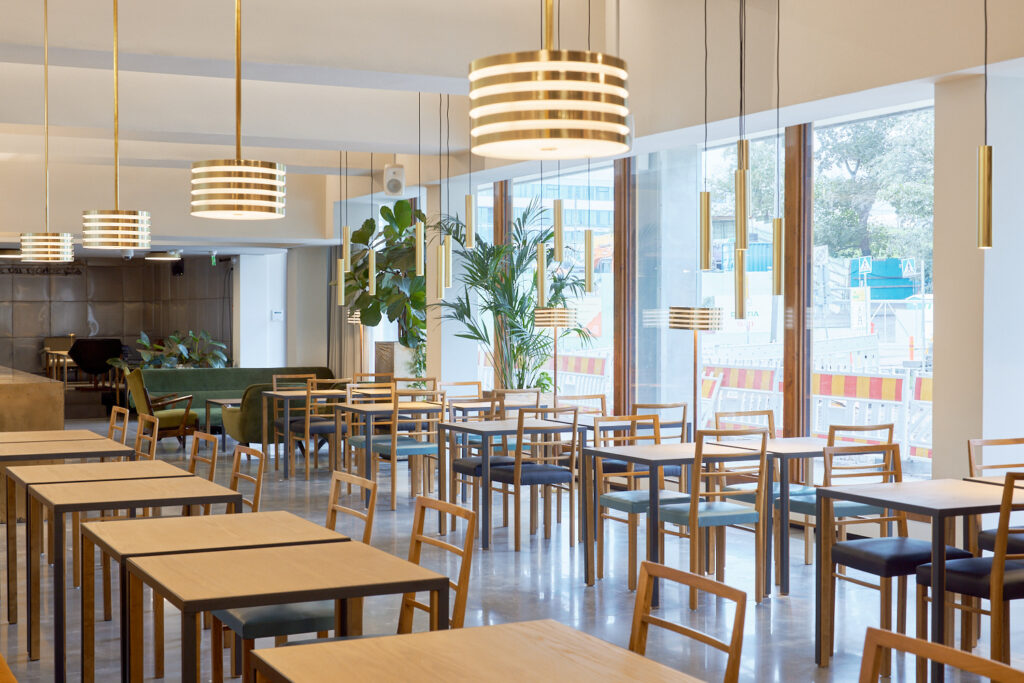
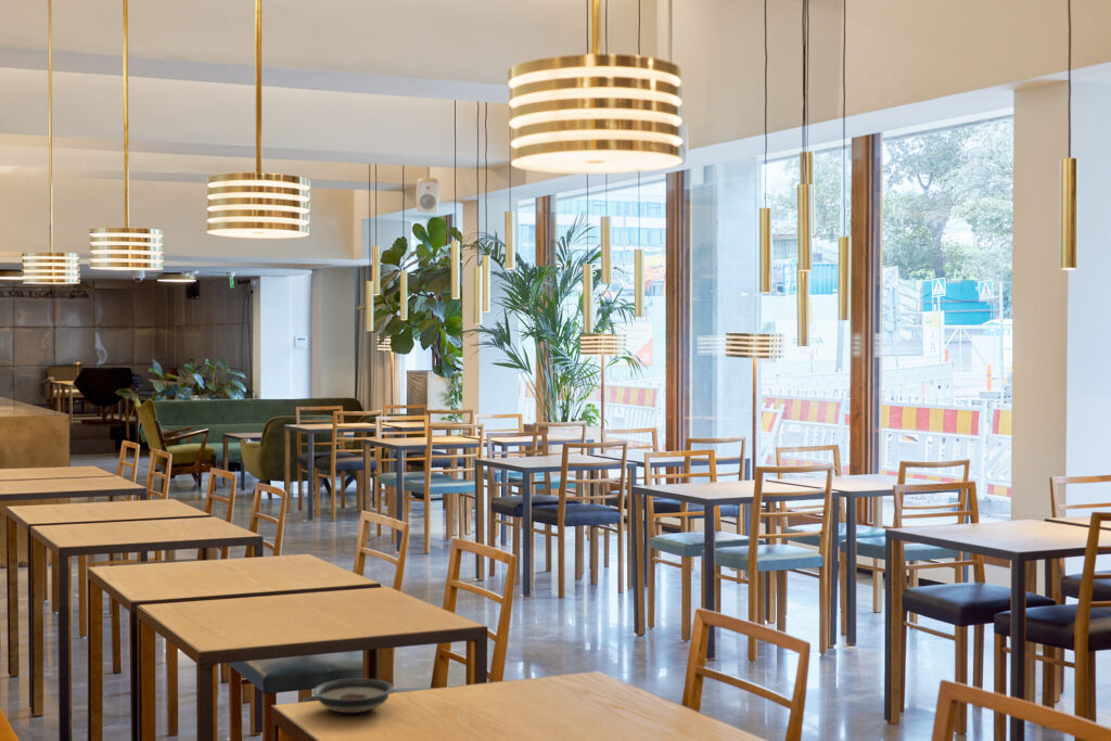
+ saucer [311,678,395,714]
